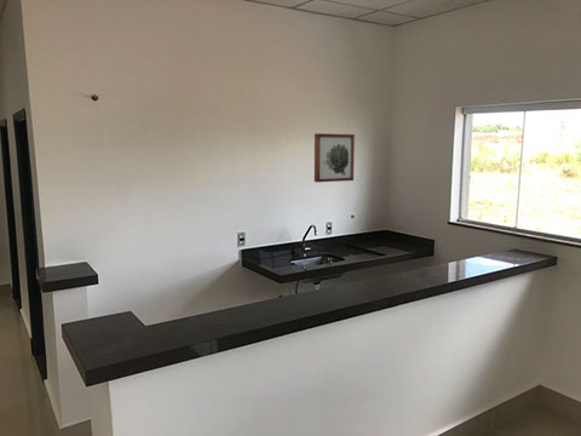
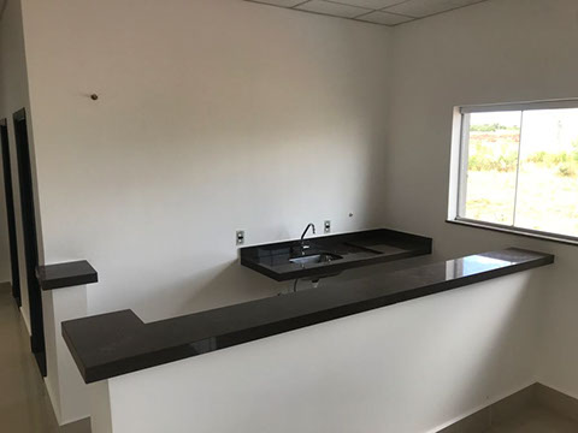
- wall art [313,132,356,183]
